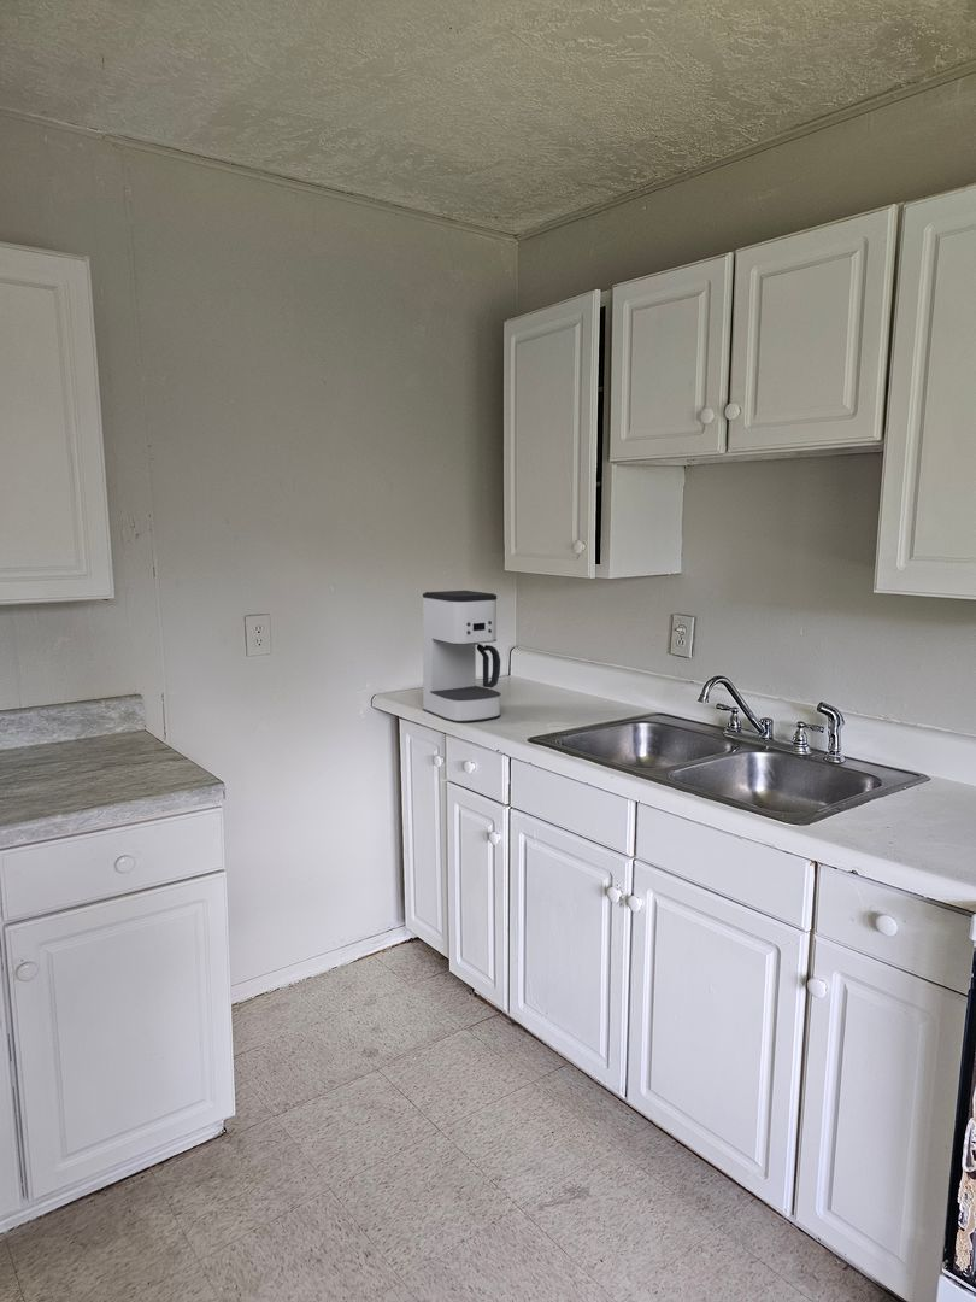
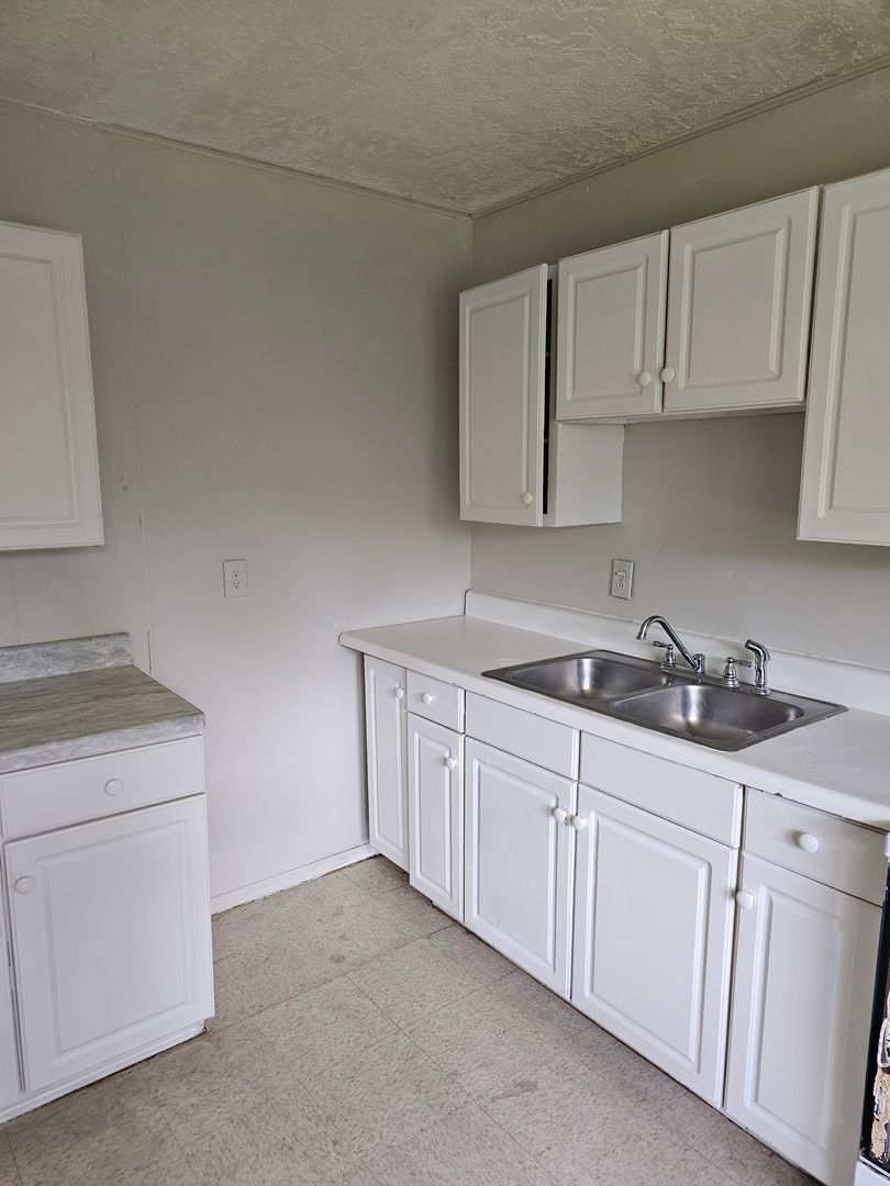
- coffee maker [422,590,501,723]
